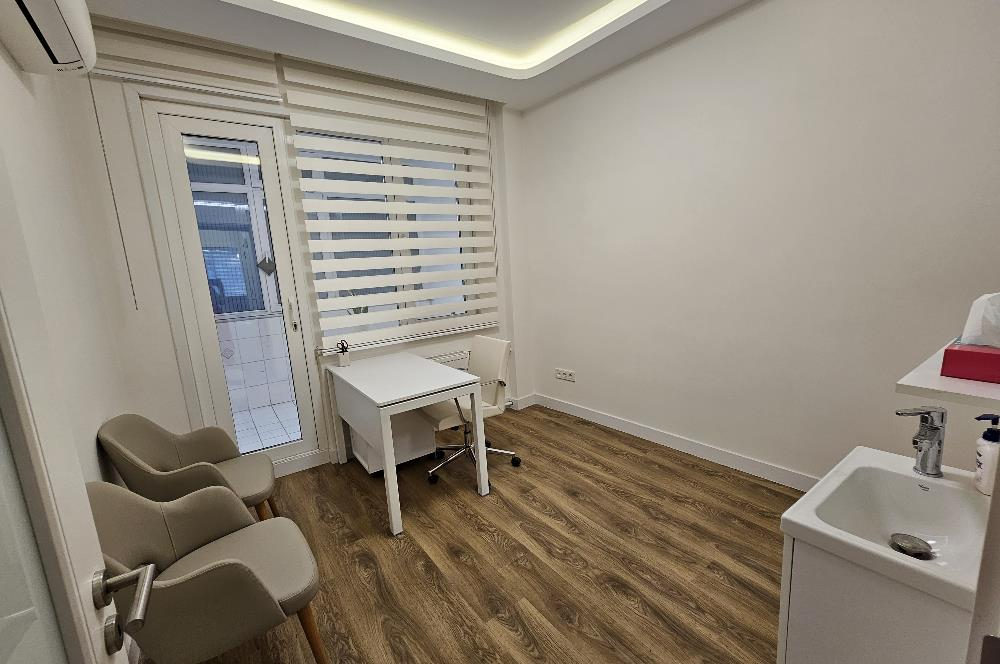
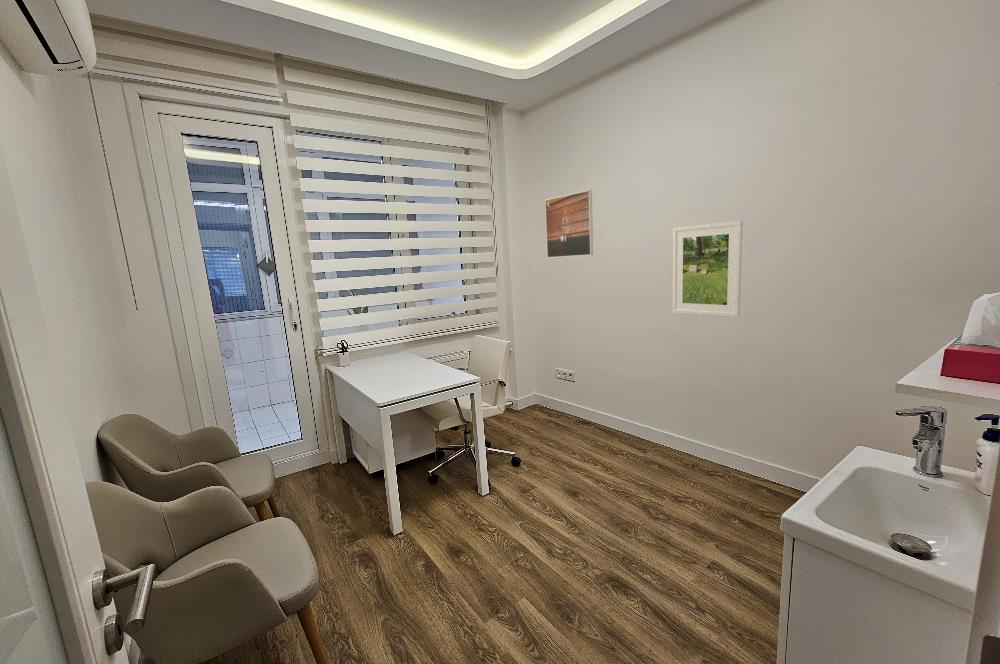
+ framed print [544,189,594,259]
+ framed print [671,220,744,318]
